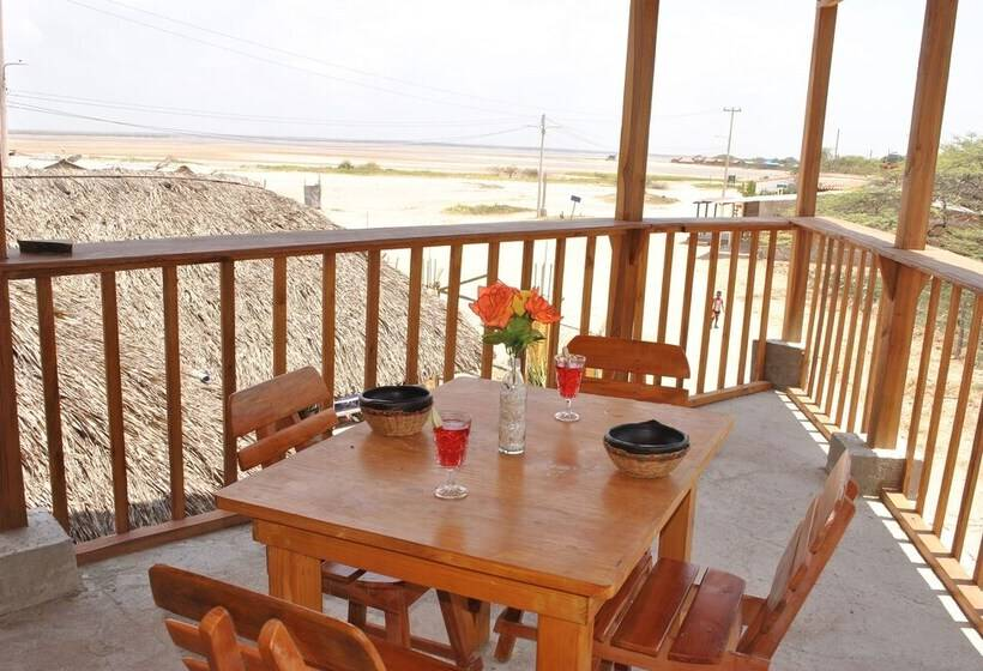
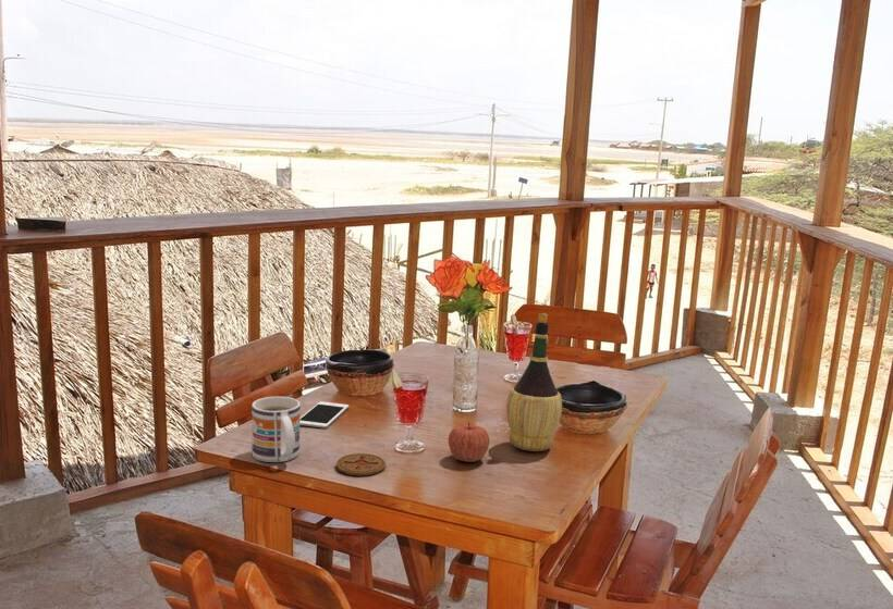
+ mug [250,396,302,463]
+ coaster [335,452,387,476]
+ cell phone [299,400,350,430]
+ apple [448,421,490,463]
+ wine bottle [505,312,563,452]
